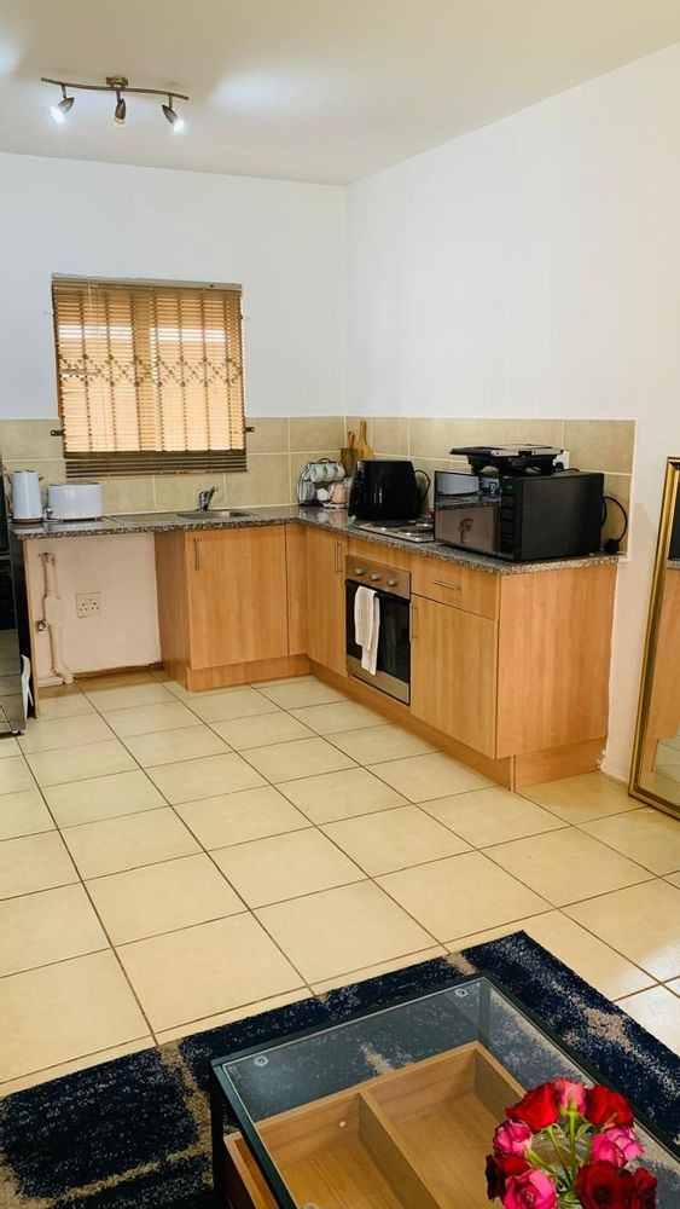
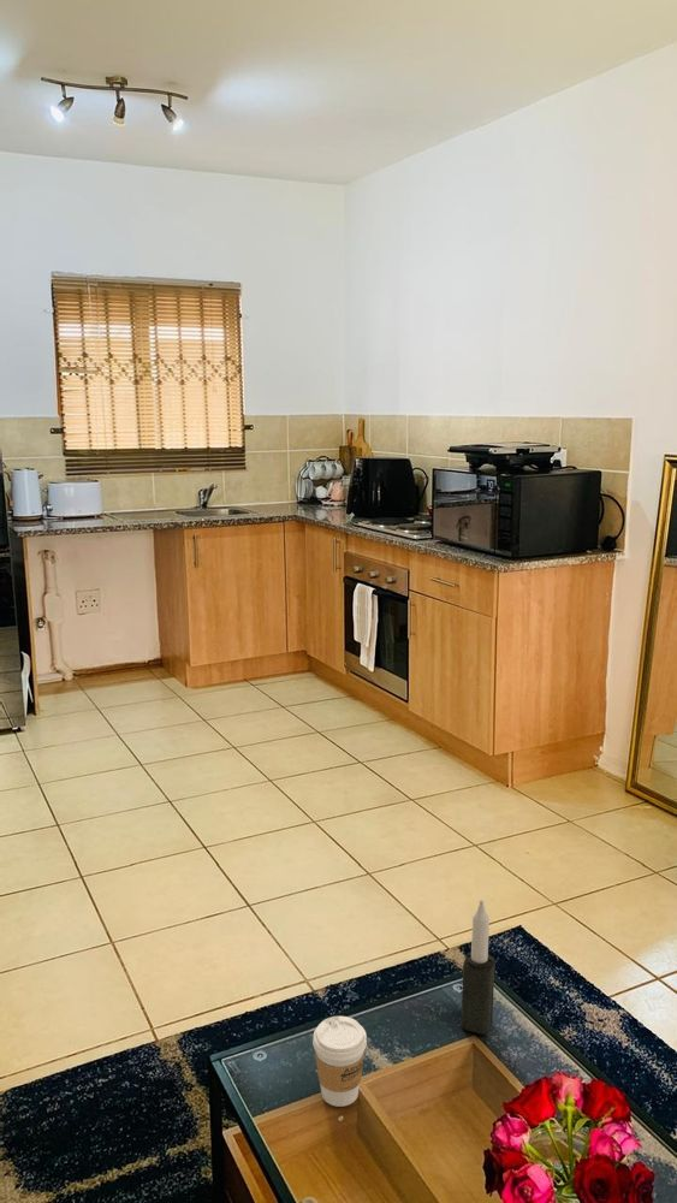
+ candle [459,899,497,1036]
+ coffee cup [311,1015,368,1108]
